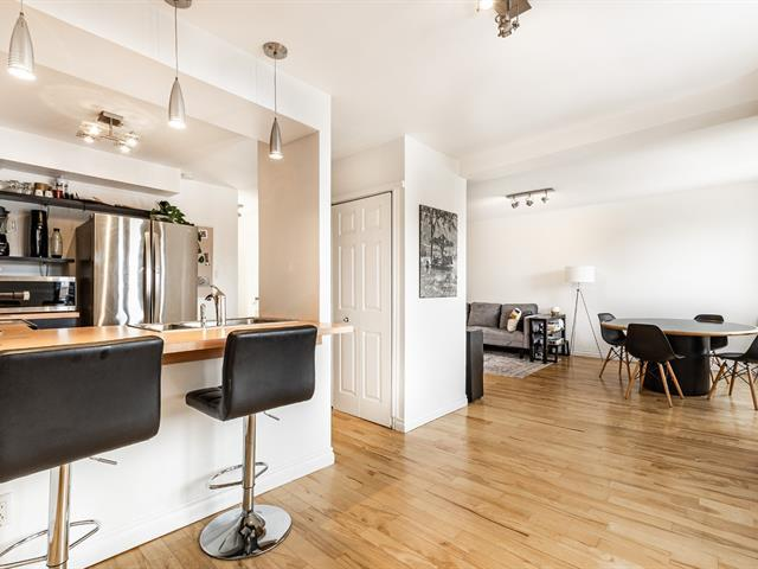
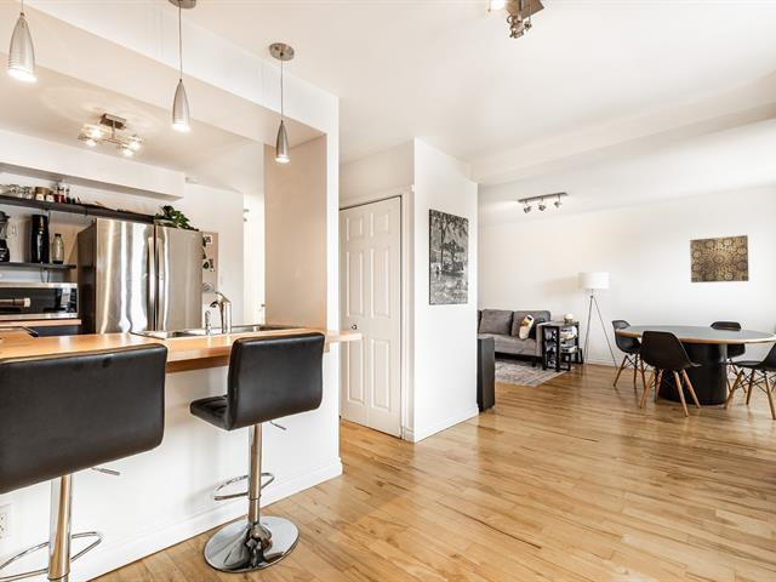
+ wall art [689,234,749,284]
